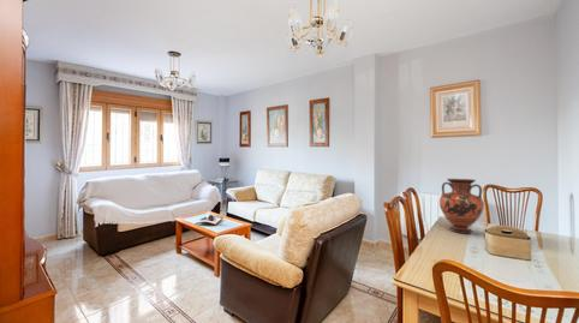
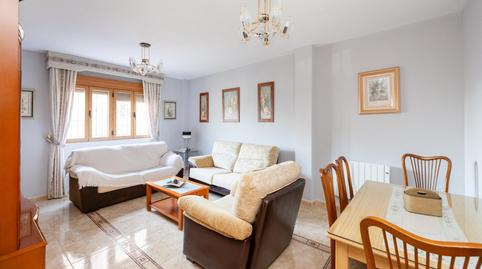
- vase [438,178,485,234]
